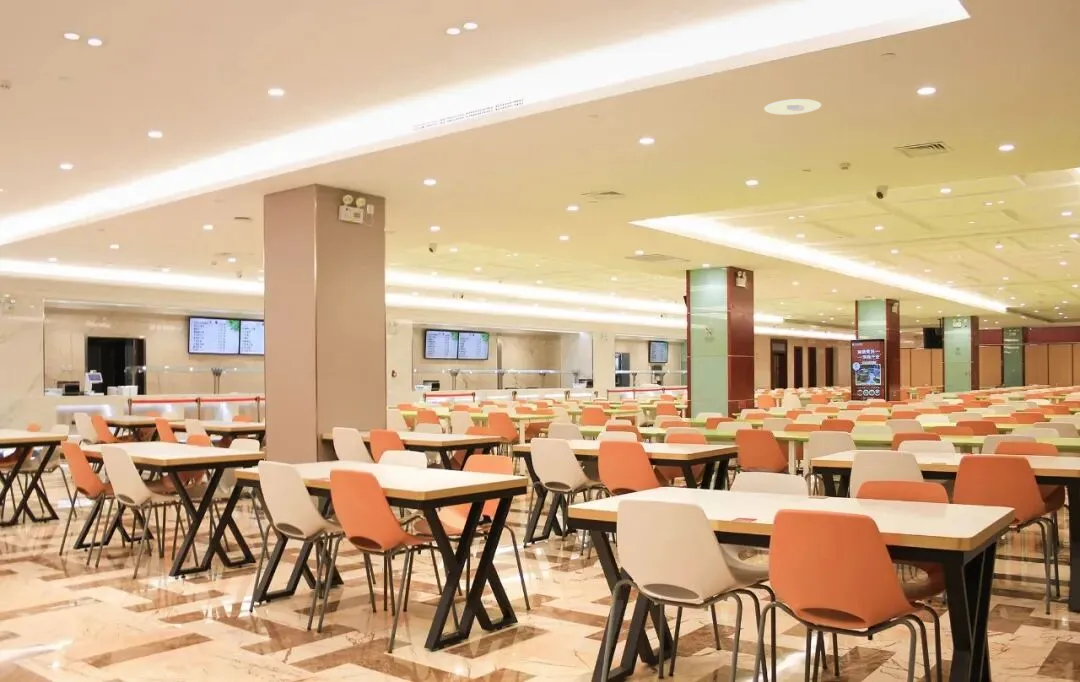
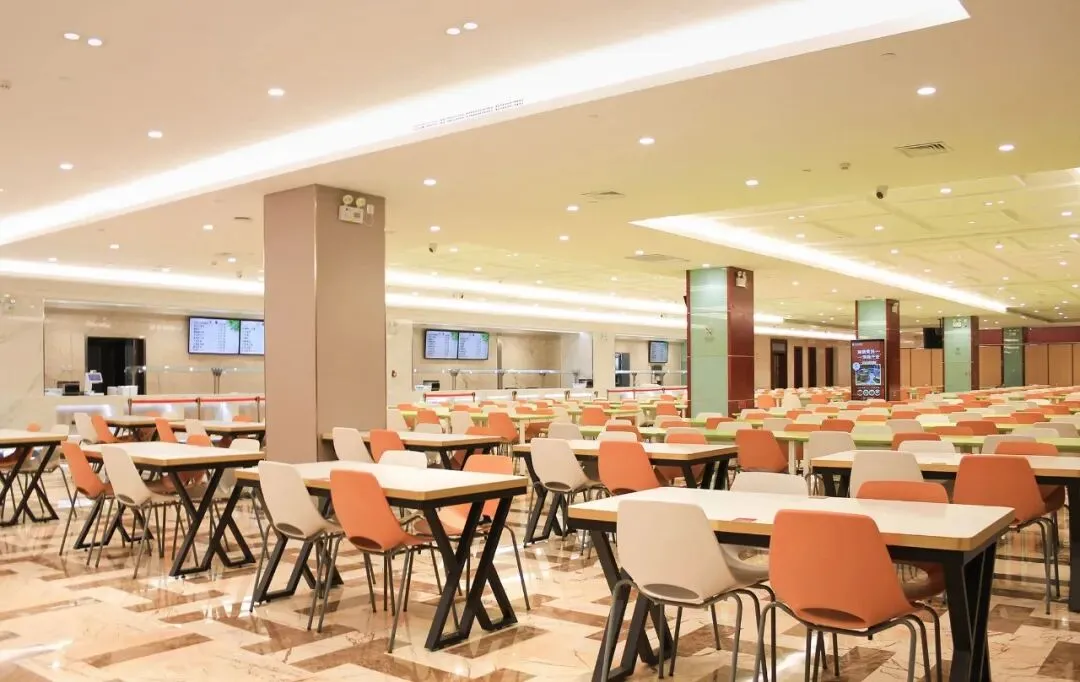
- recessed light [763,98,822,116]
